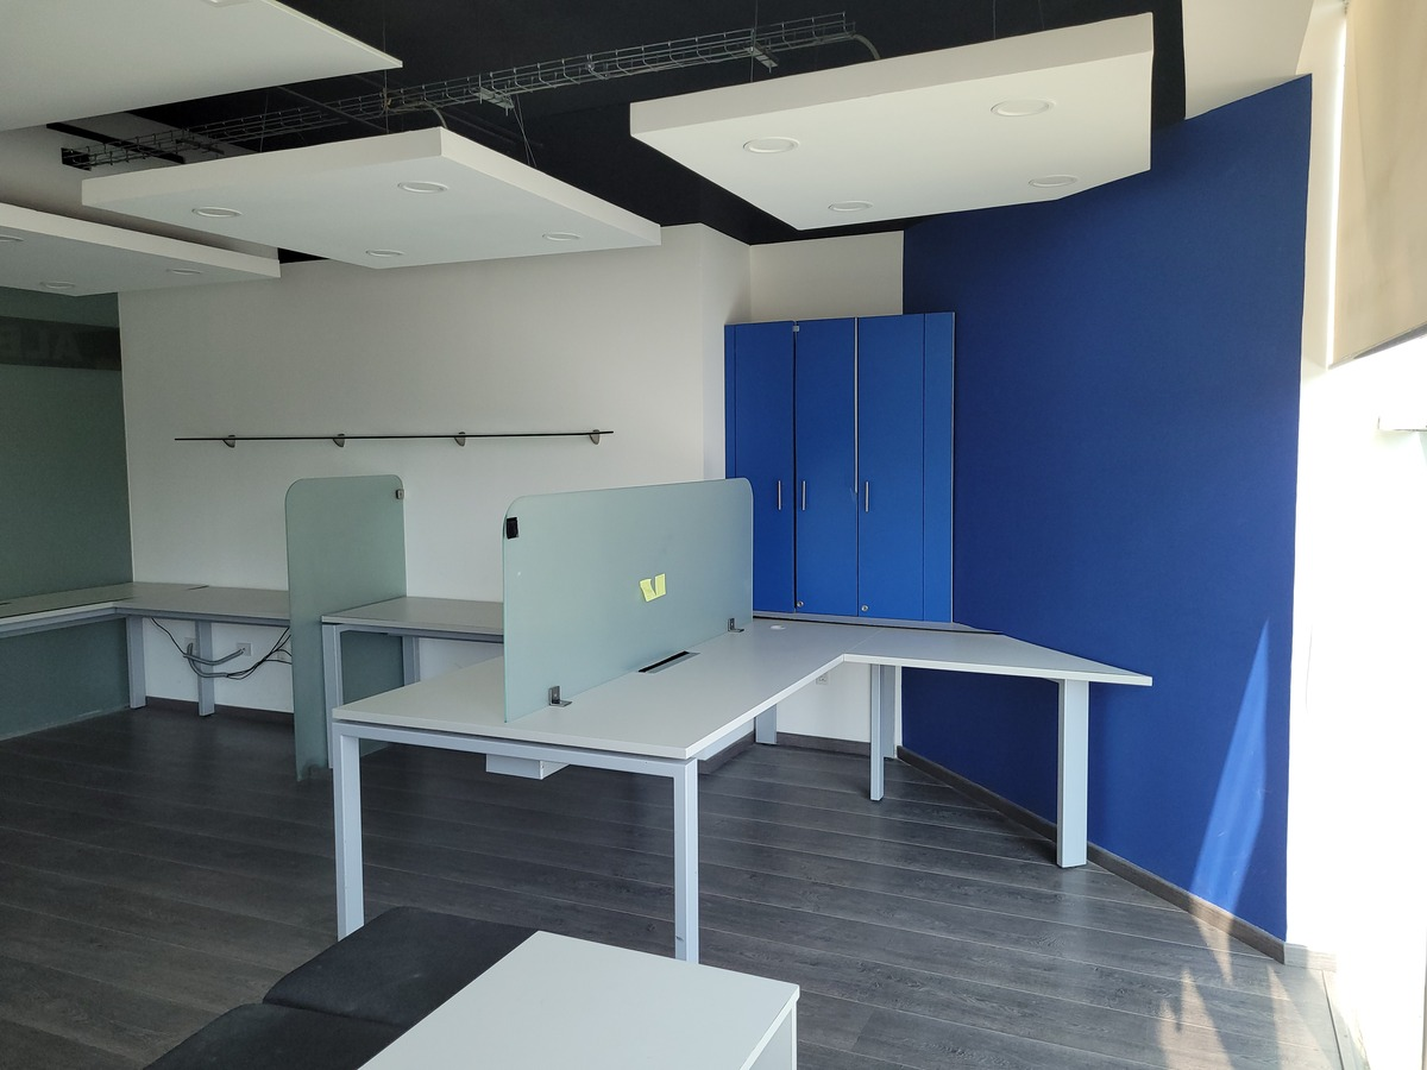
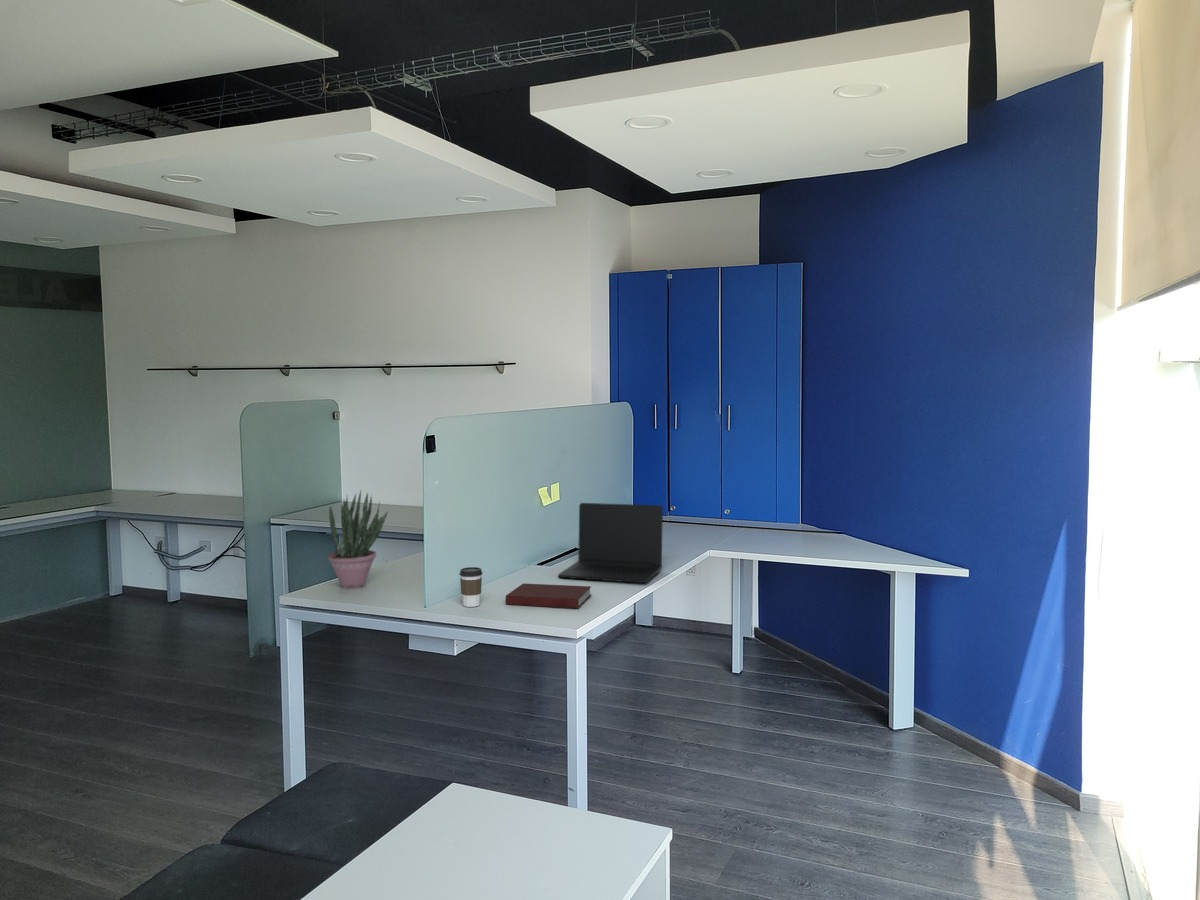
+ laptop [557,502,664,584]
+ potted plant [326,490,389,590]
+ coffee cup [458,566,483,608]
+ notebook [505,582,592,609]
